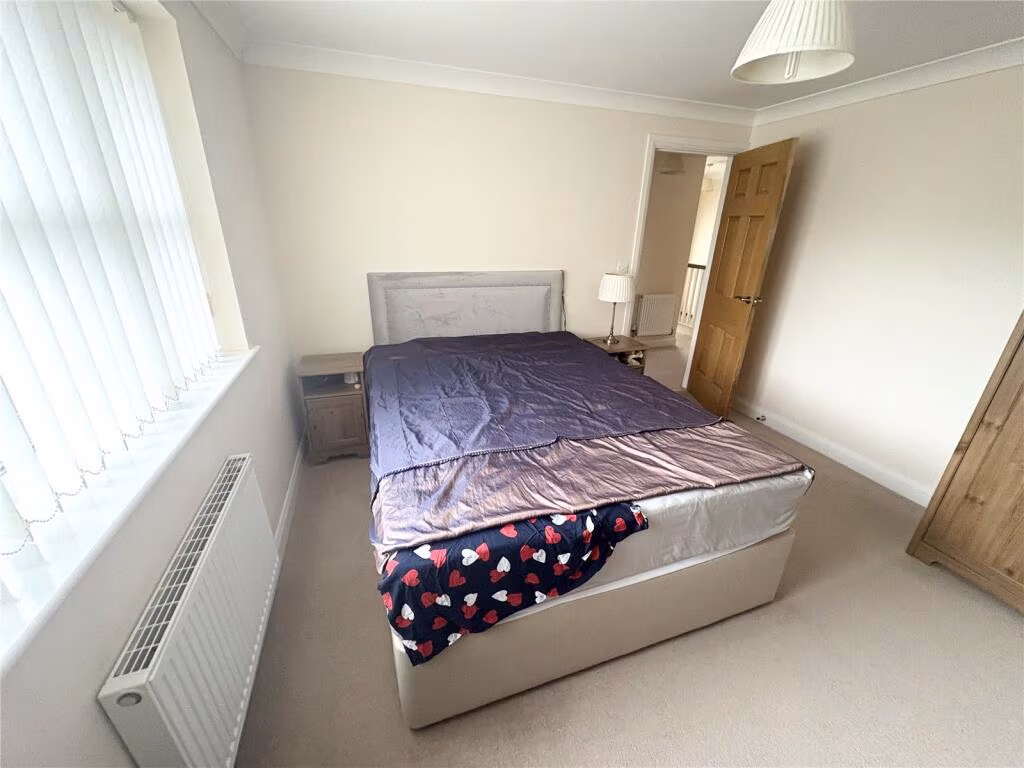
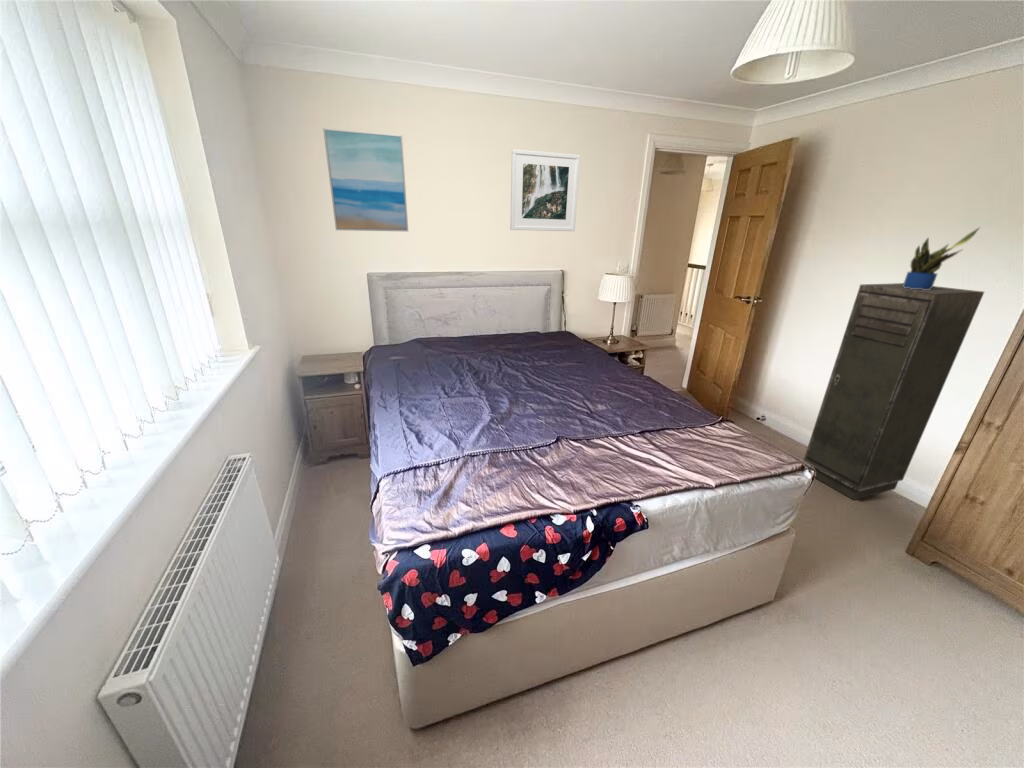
+ wall art [322,127,409,233]
+ potted plant [903,227,980,290]
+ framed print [509,148,581,232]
+ storage cabinet [802,282,985,501]
